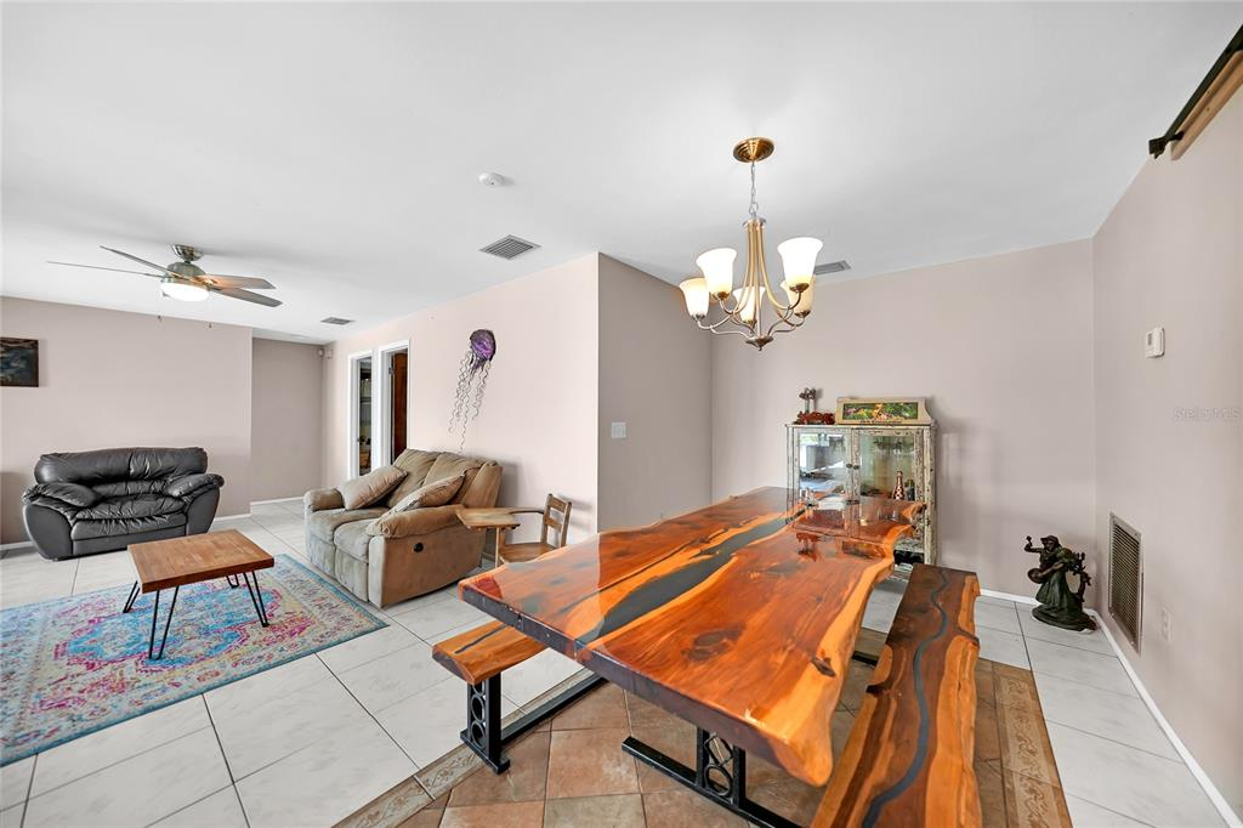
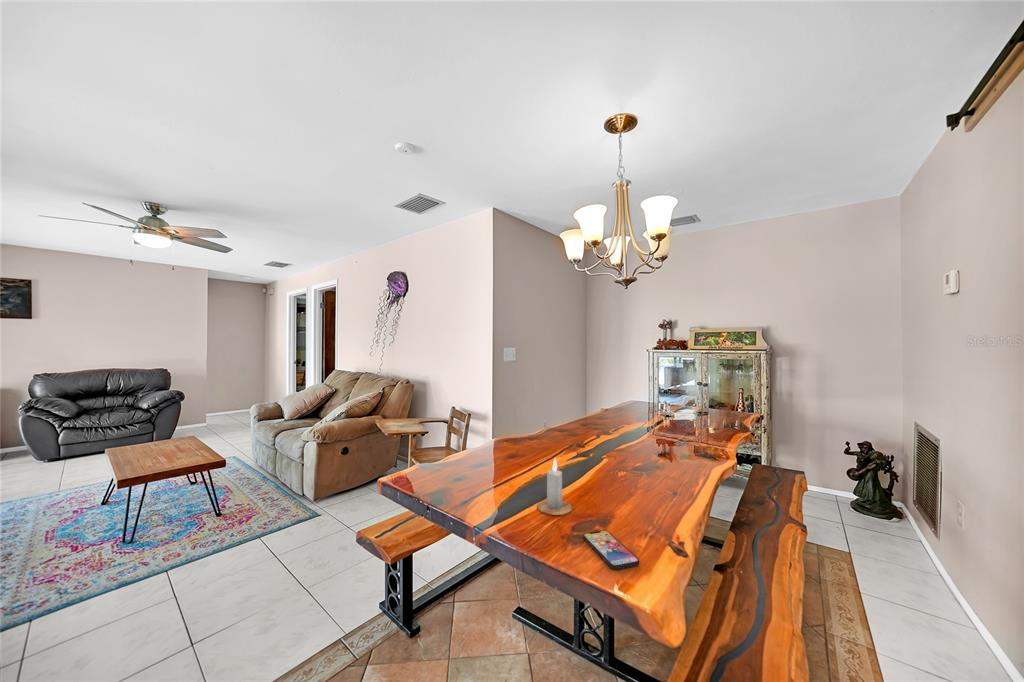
+ smartphone [582,530,640,570]
+ candle [536,457,573,516]
